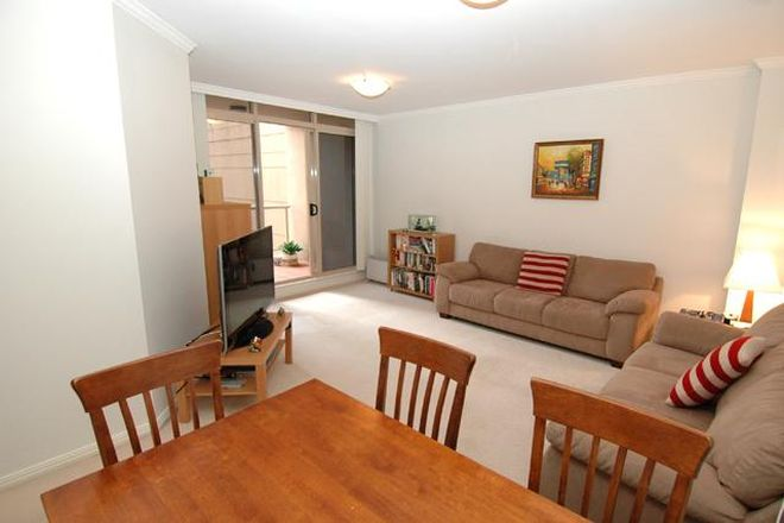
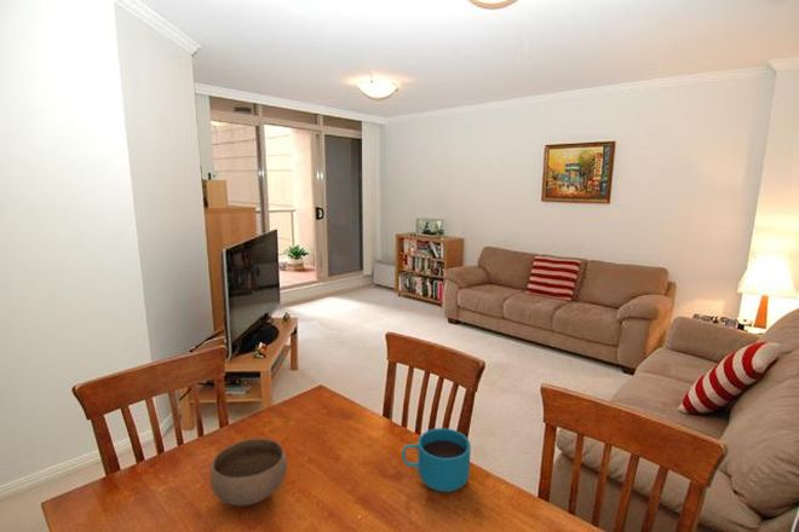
+ cup [401,427,472,493]
+ bowl [209,436,288,507]
